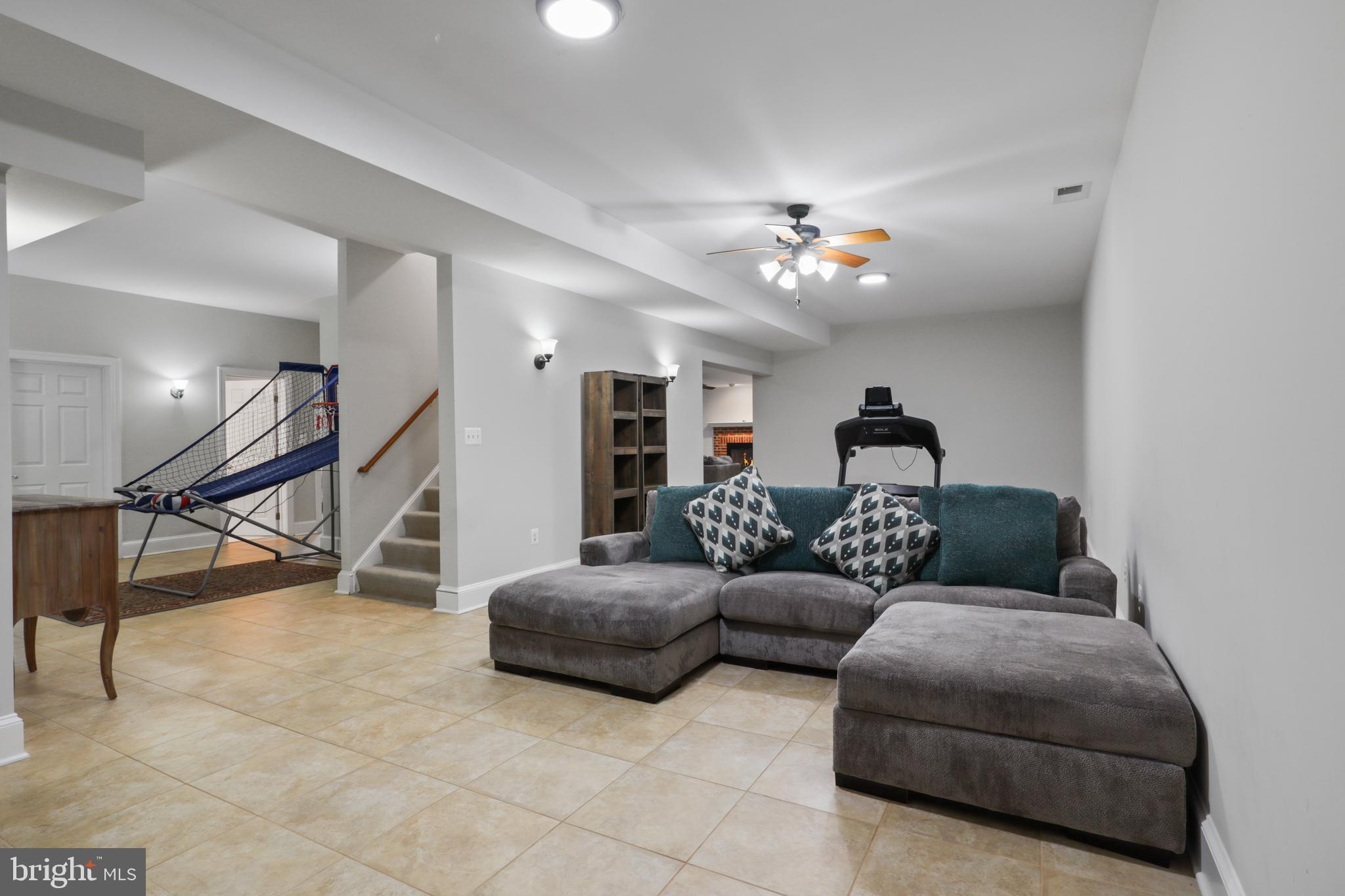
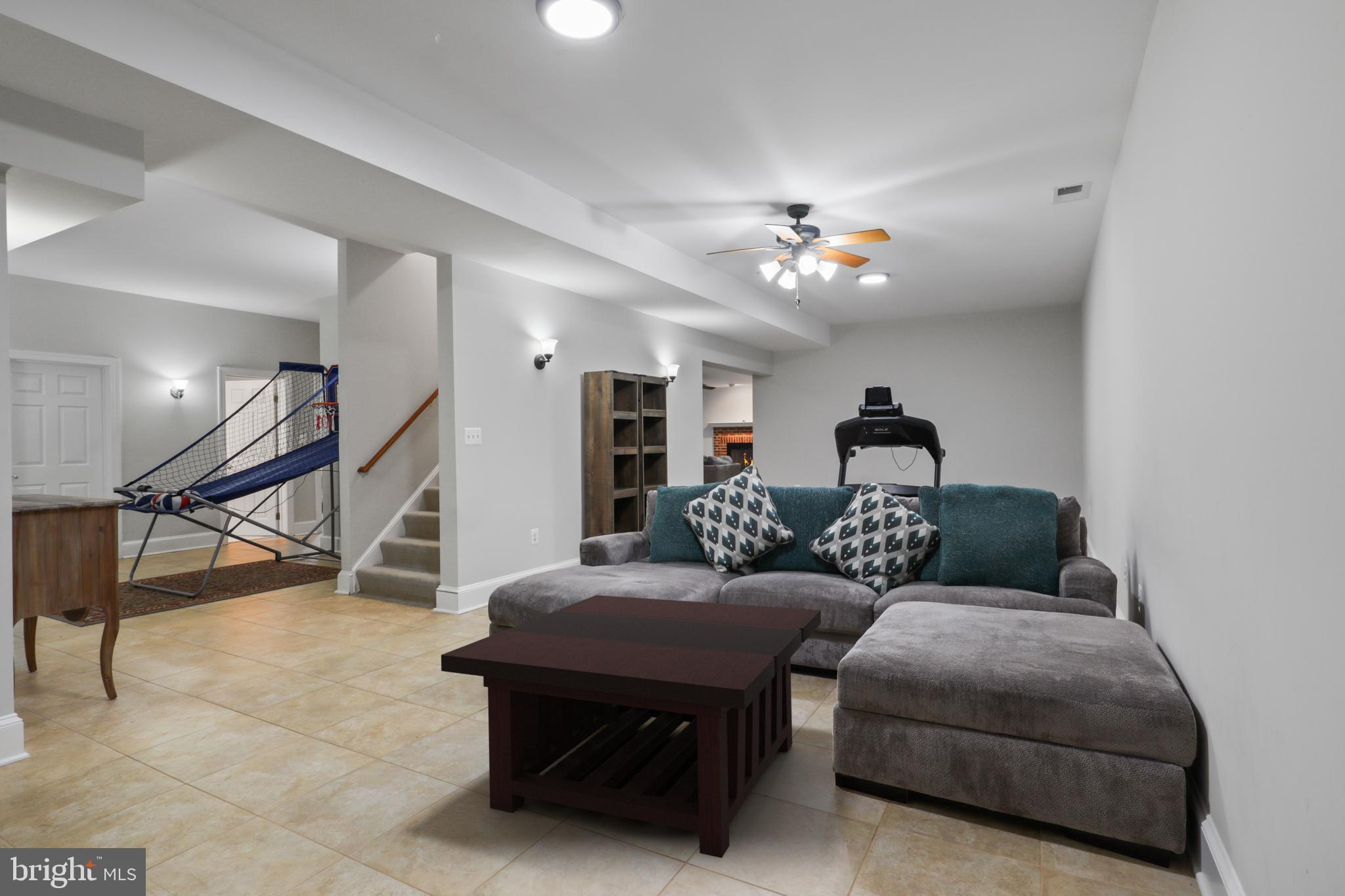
+ coffee table [441,595,822,859]
